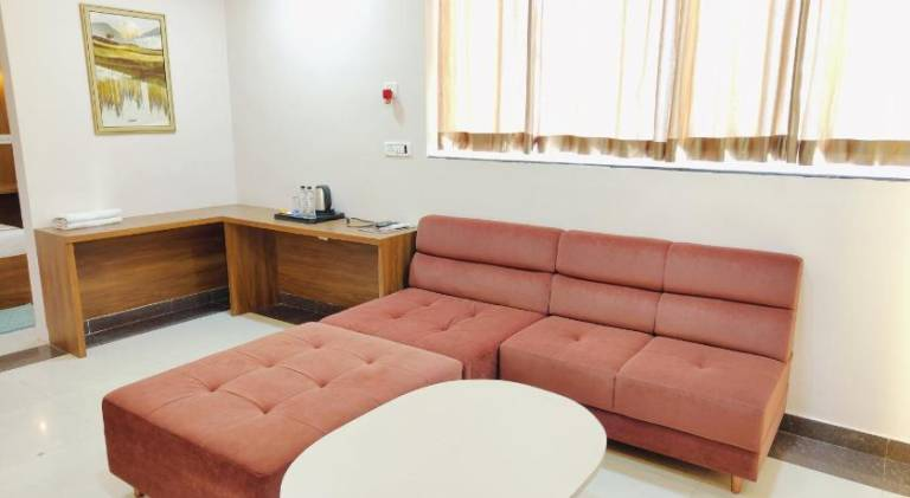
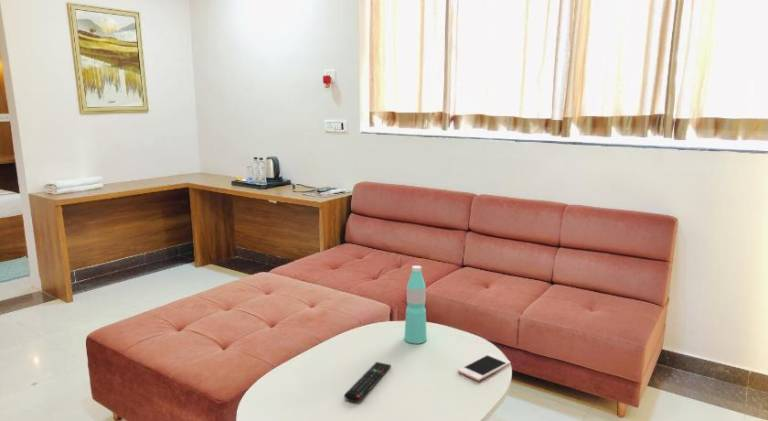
+ water bottle [403,265,428,345]
+ remote control [343,361,392,403]
+ cell phone [457,353,512,382]
